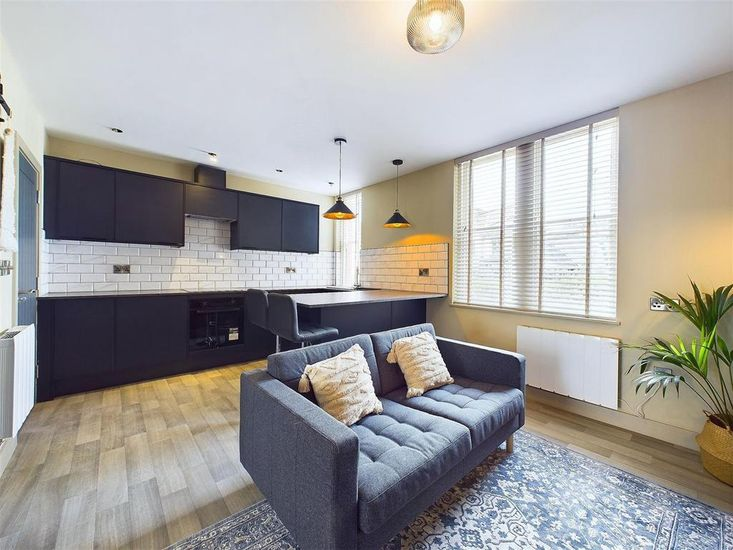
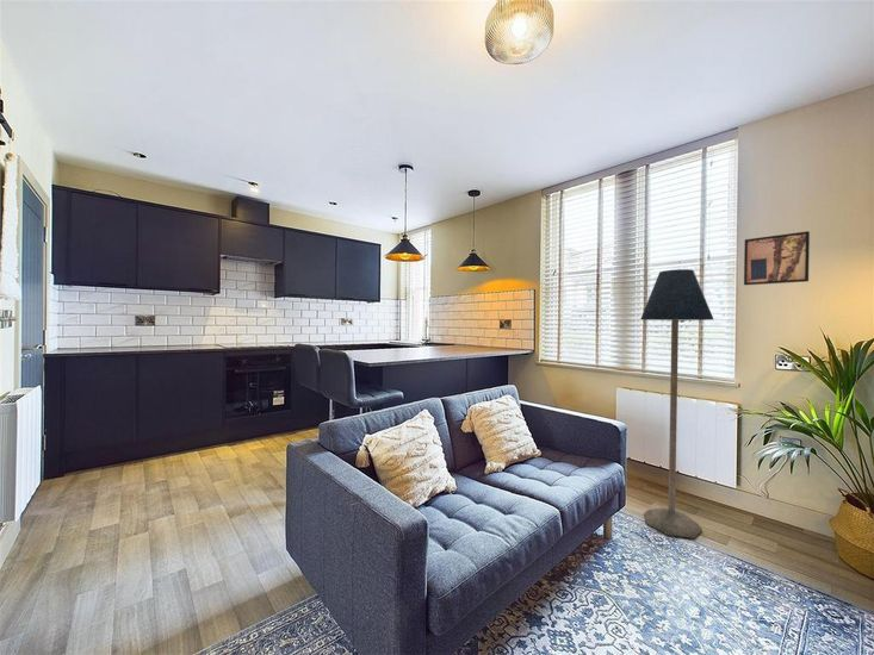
+ wall art [743,230,811,286]
+ floor lamp [639,268,714,539]
